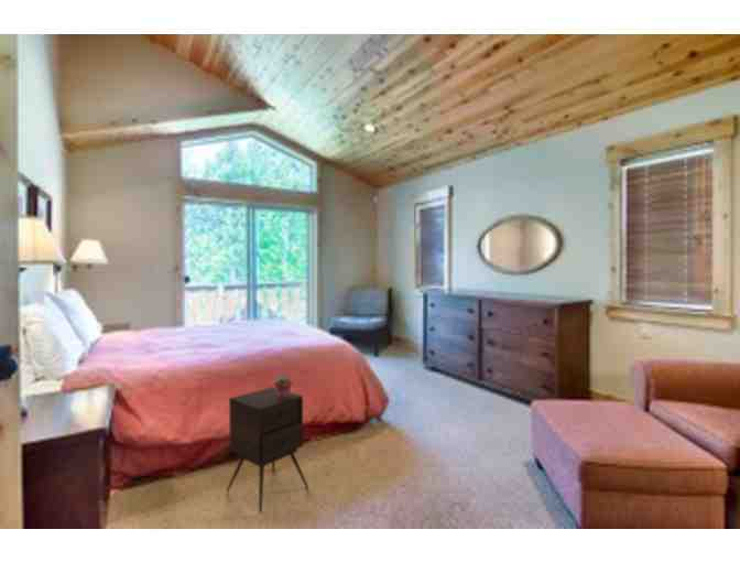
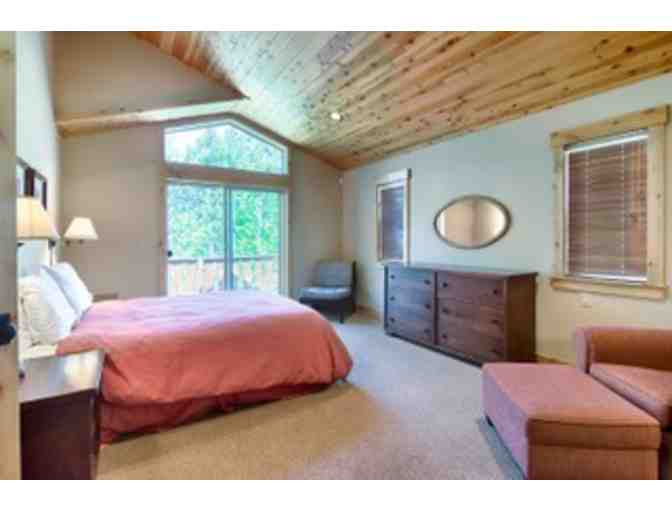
- potted succulent [273,374,293,398]
- side table [226,386,309,515]
